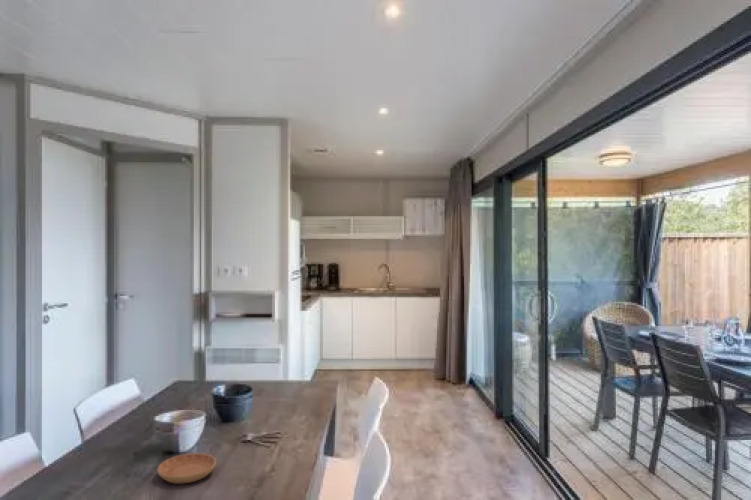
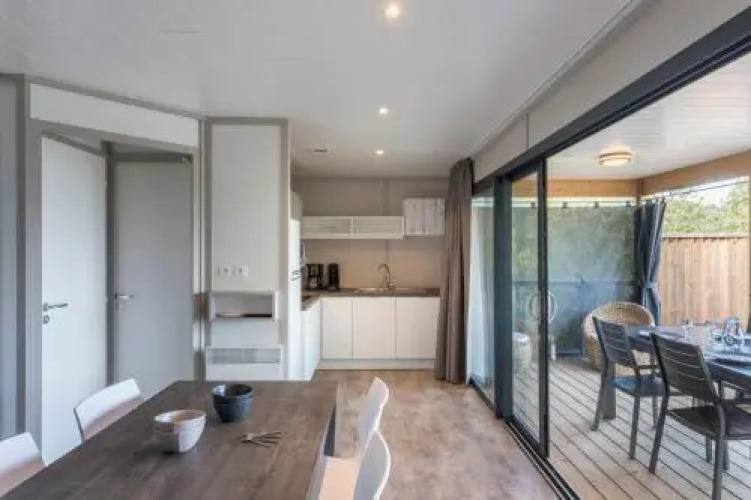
- saucer [156,452,217,485]
